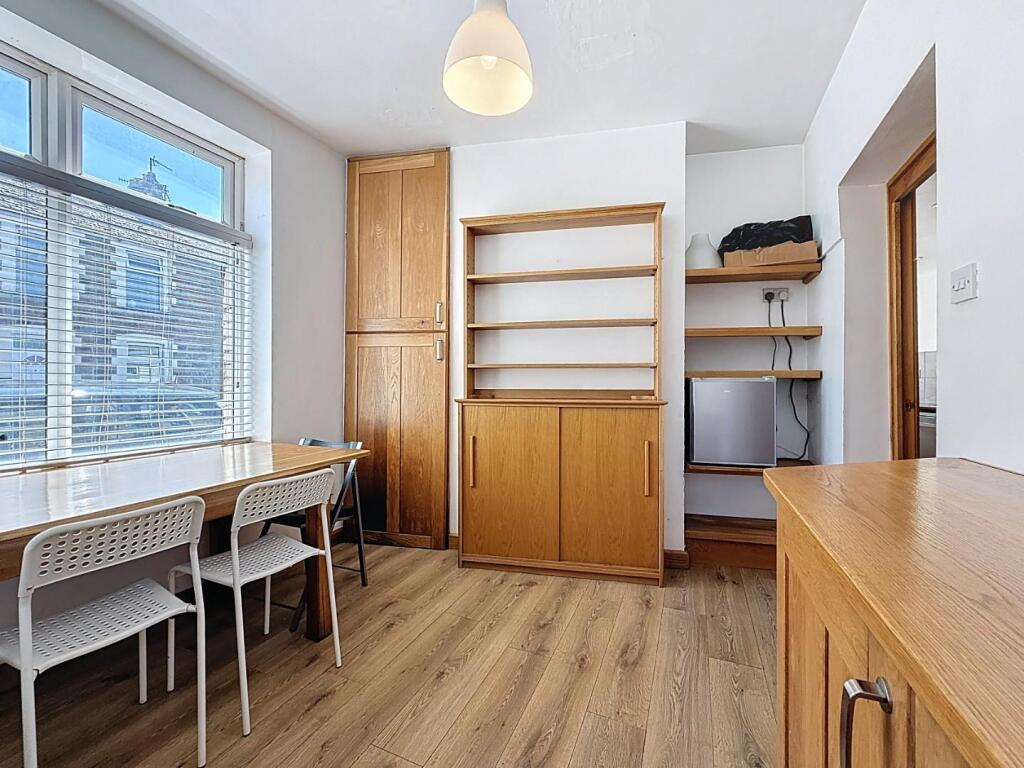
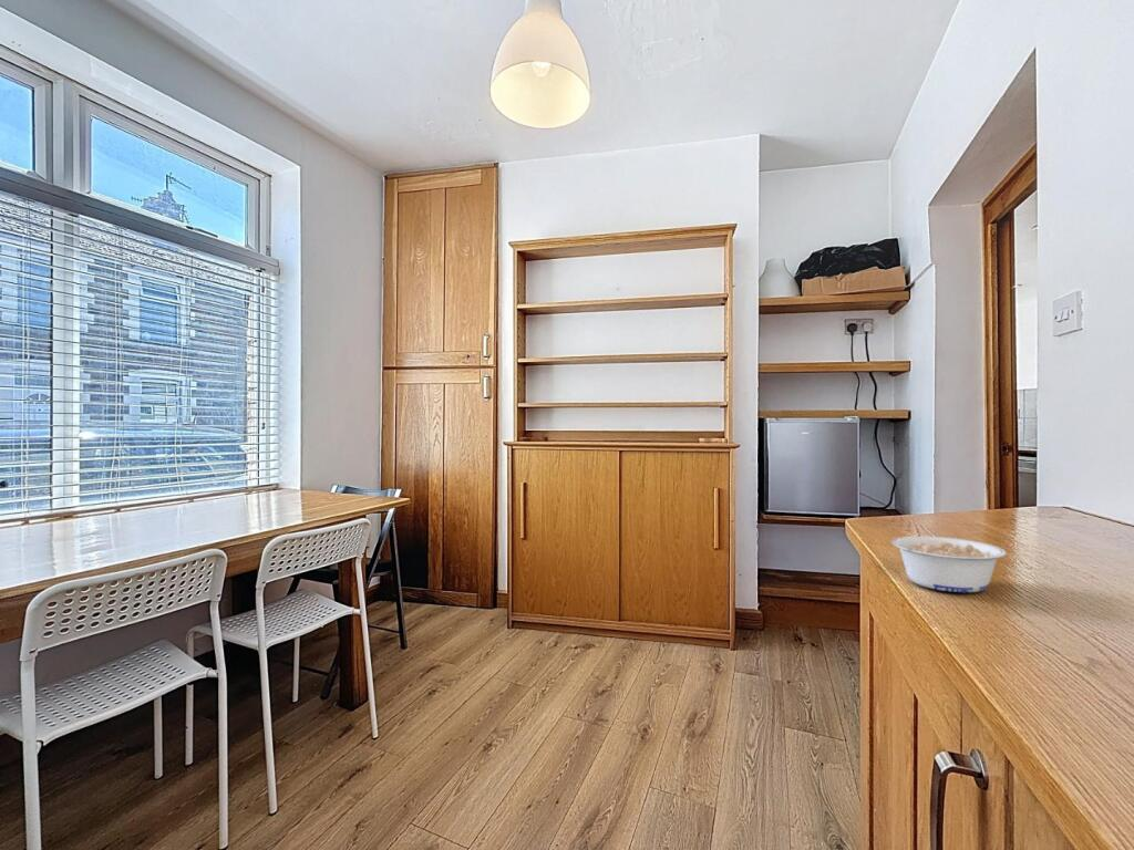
+ legume [889,535,1008,593]
